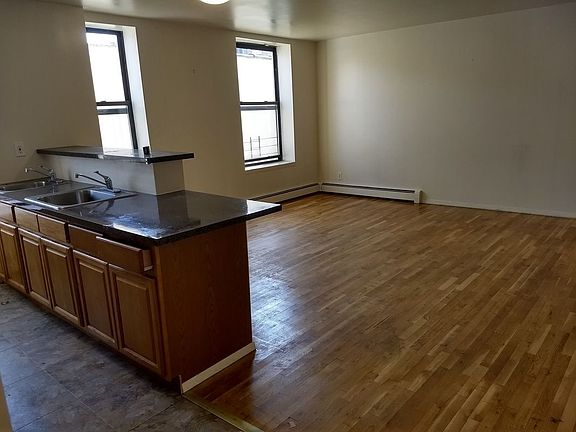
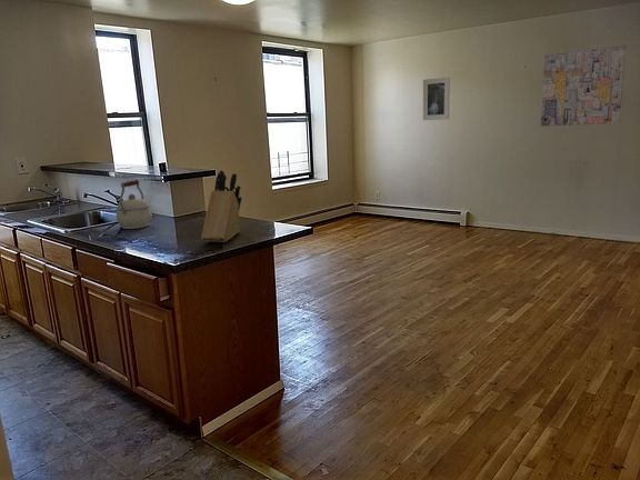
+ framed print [422,76,451,121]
+ knife block [200,169,243,243]
+ wall art [540,44,628,128]
+ kettle [114,179,153,230]
